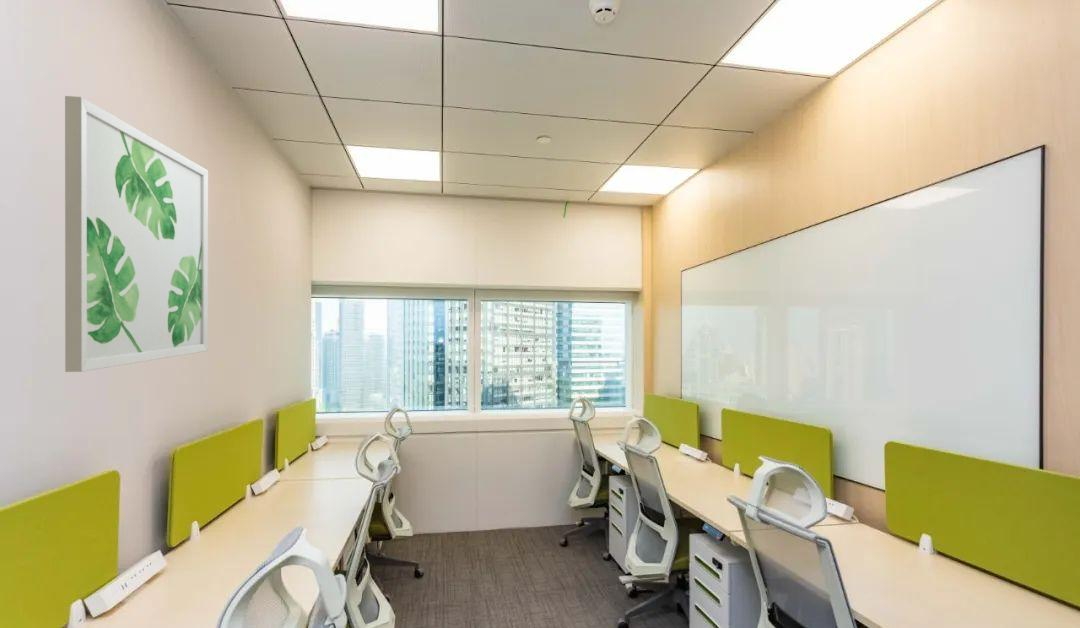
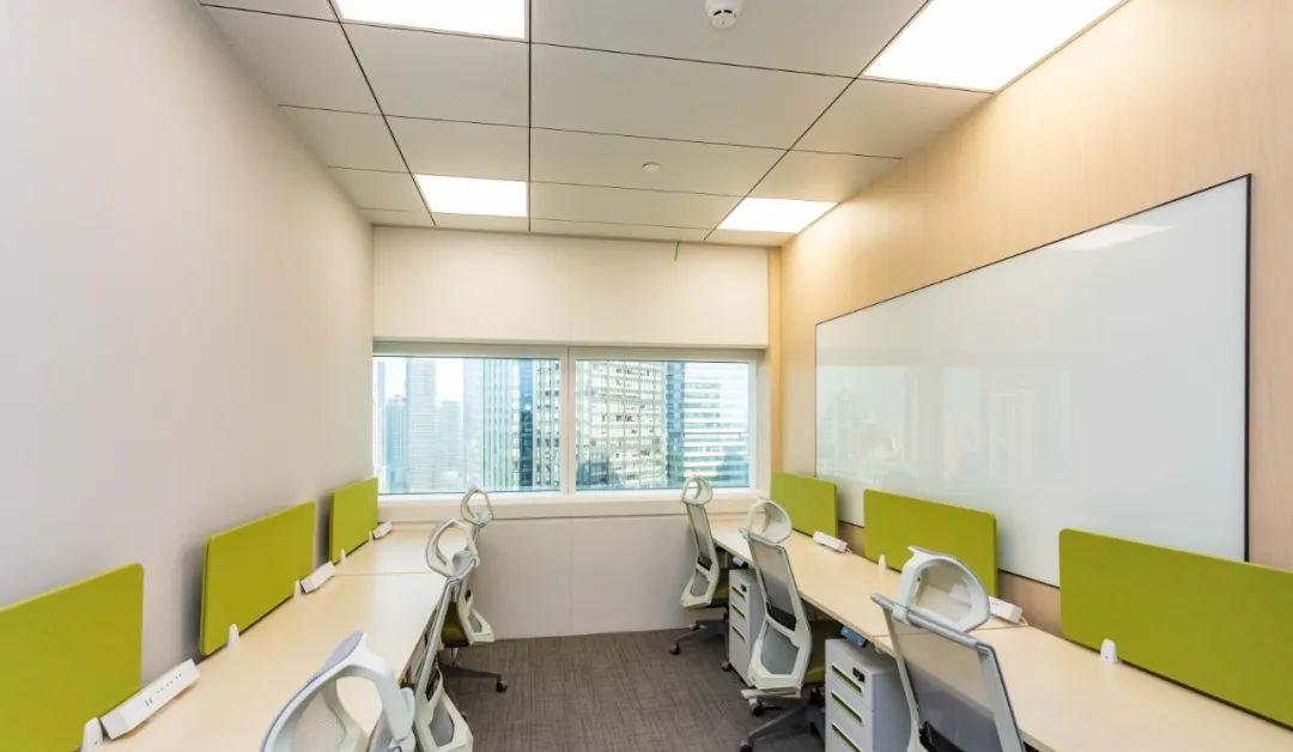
- wall art [64,95,209,373]
